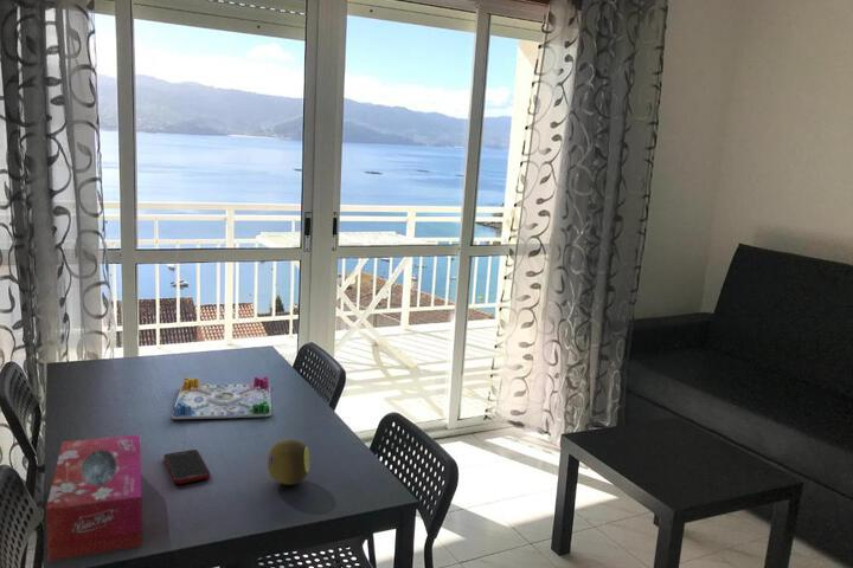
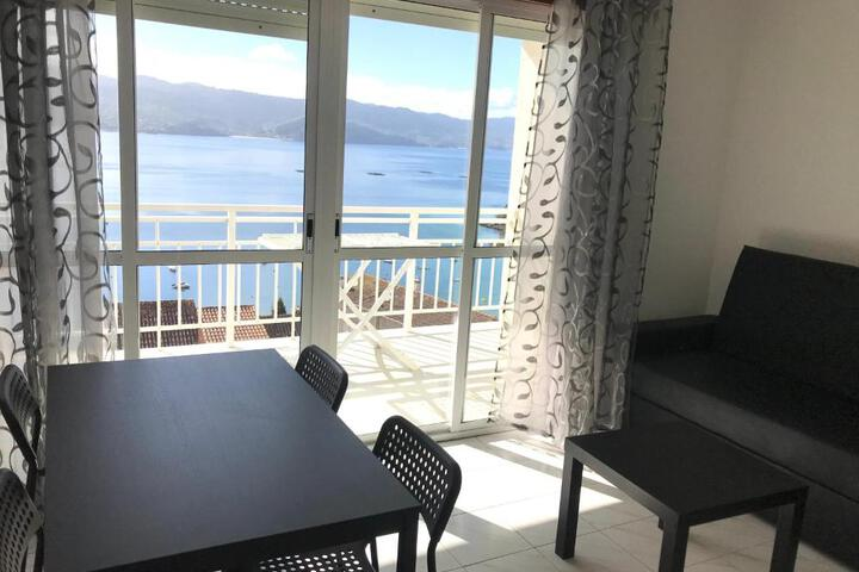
- board game [171,375,272,420]
- tissue box [45,433,143,562]
- fruit [267,438,310,486]
- cell phone [162,448,211,485]
